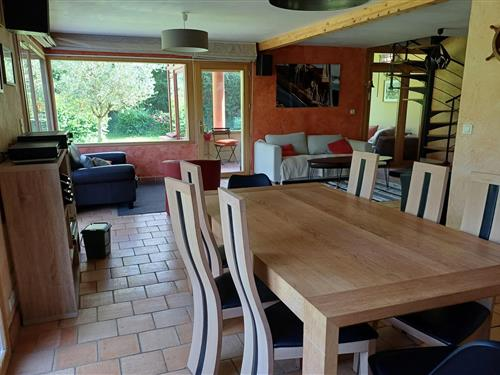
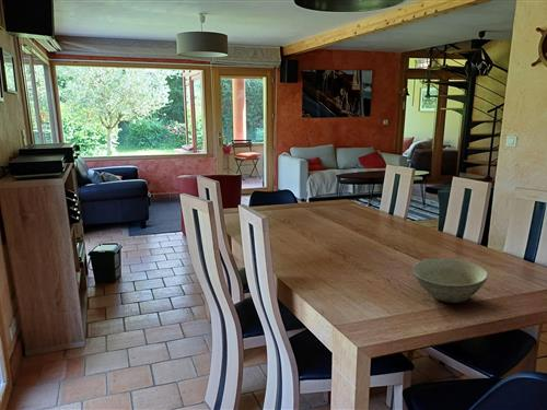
+ bowl [411,258,489,304]
